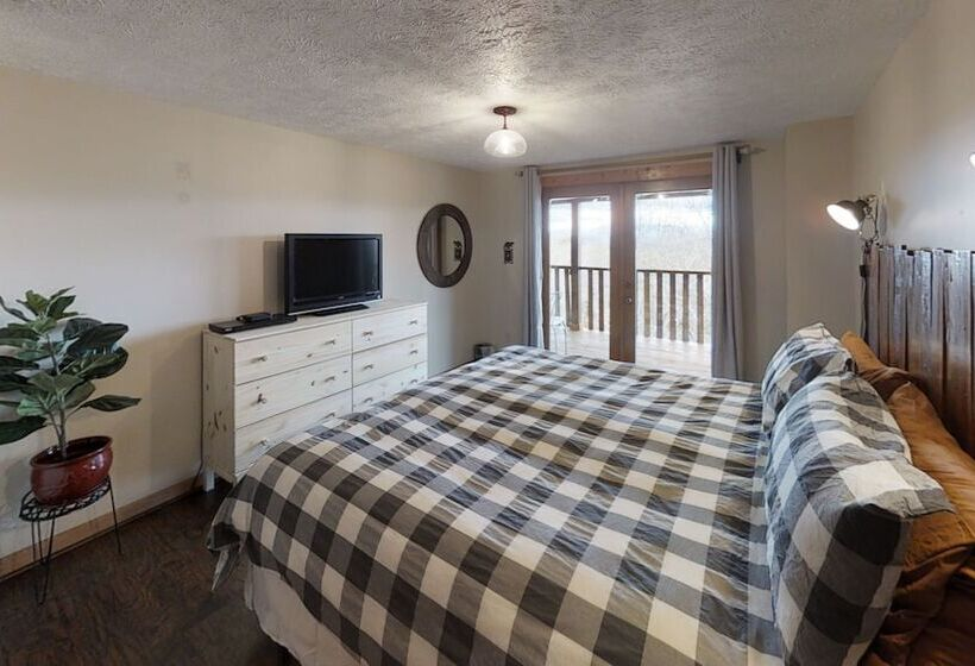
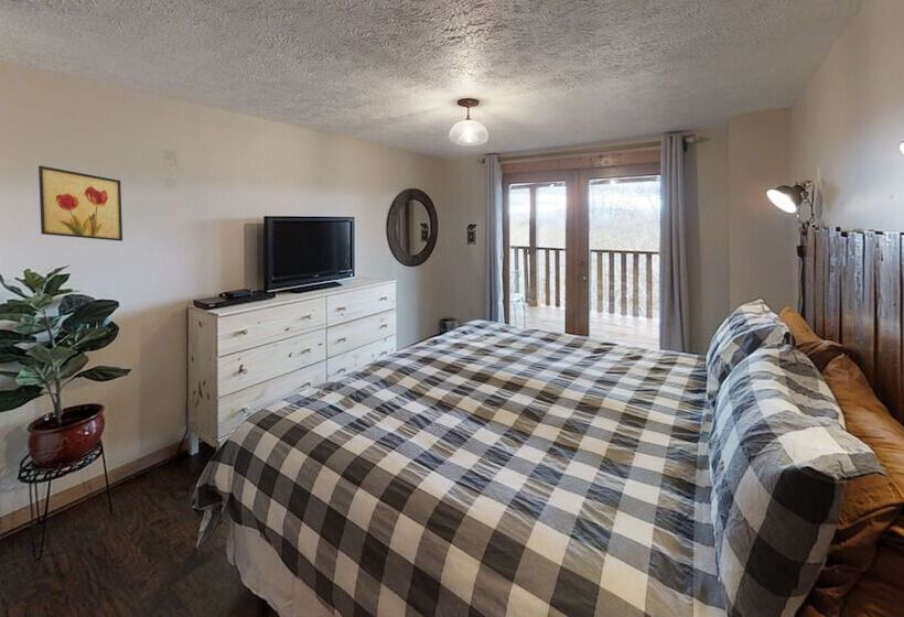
+ wall art [37,164,123,242]
